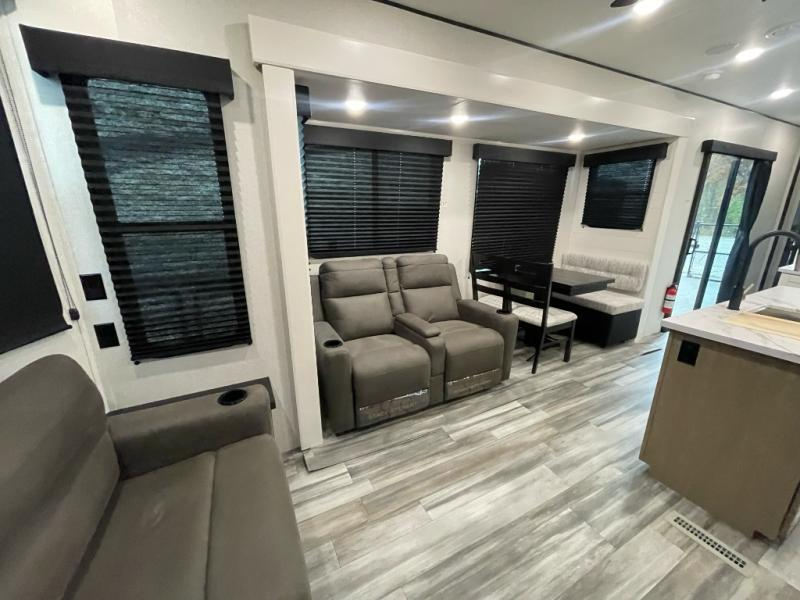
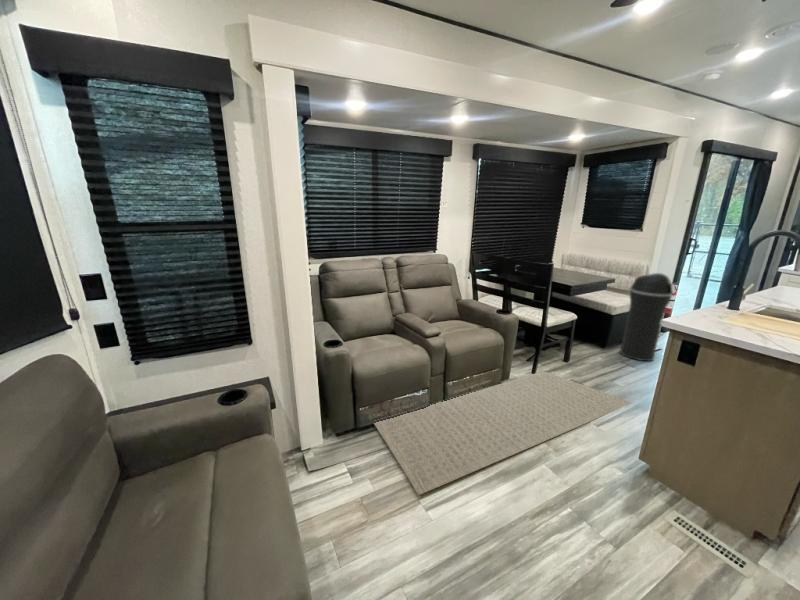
+ trash can [619,272,677,362]
+ rug [373,371,633,496]
